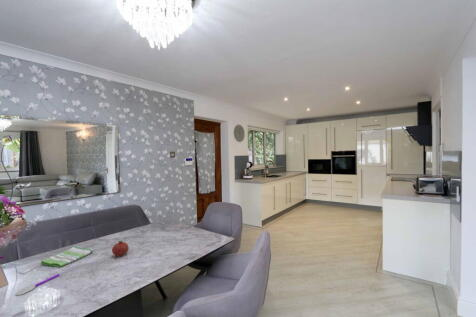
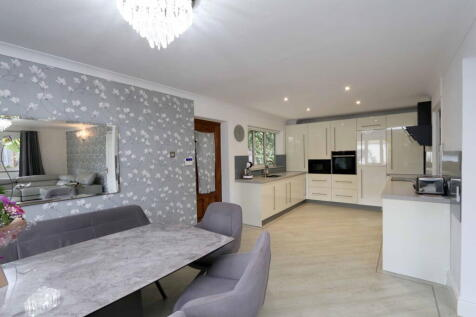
- fruit [111,240,130,257]
- dish towel [40,245,94,268]
- spoon [15,273,61,296]
